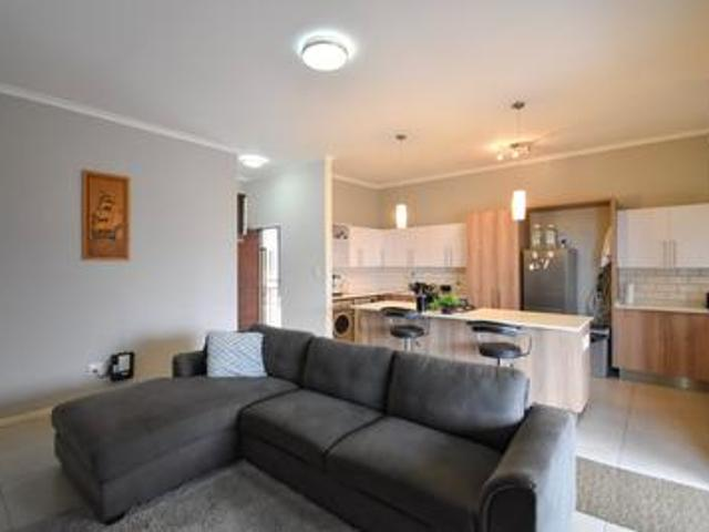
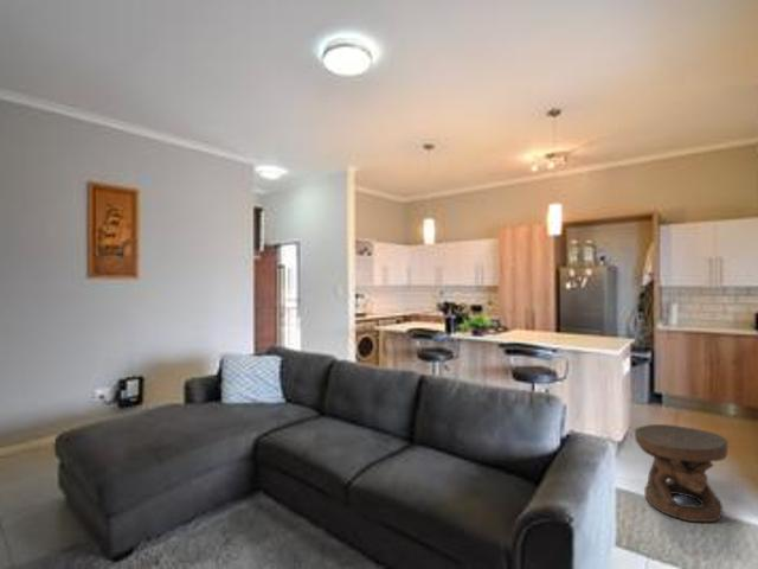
+ carved stool [634,423,730,523]
